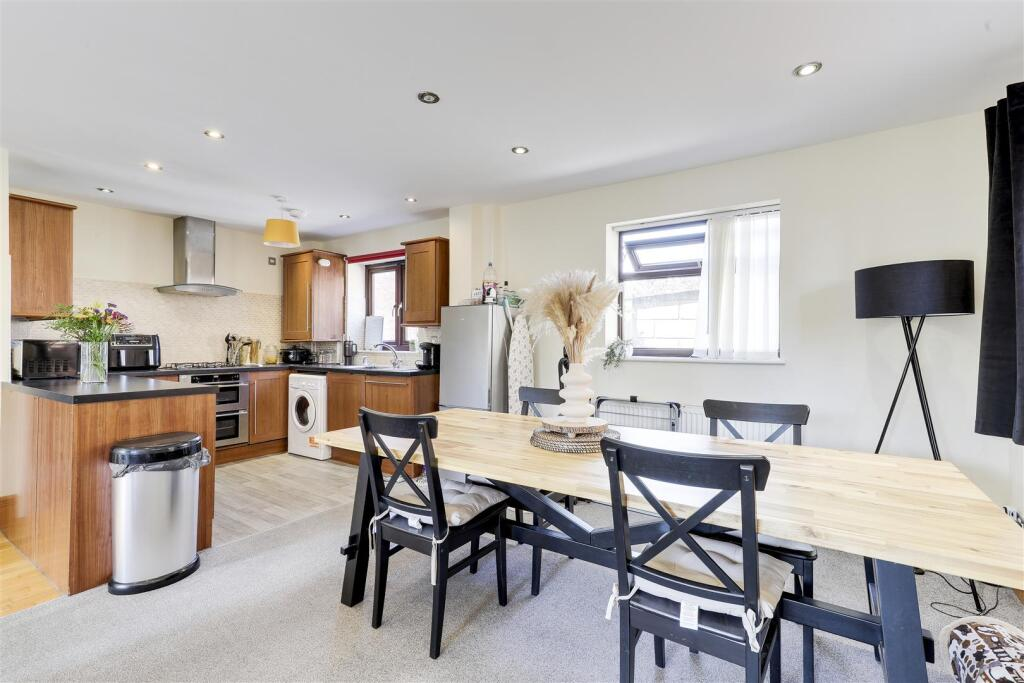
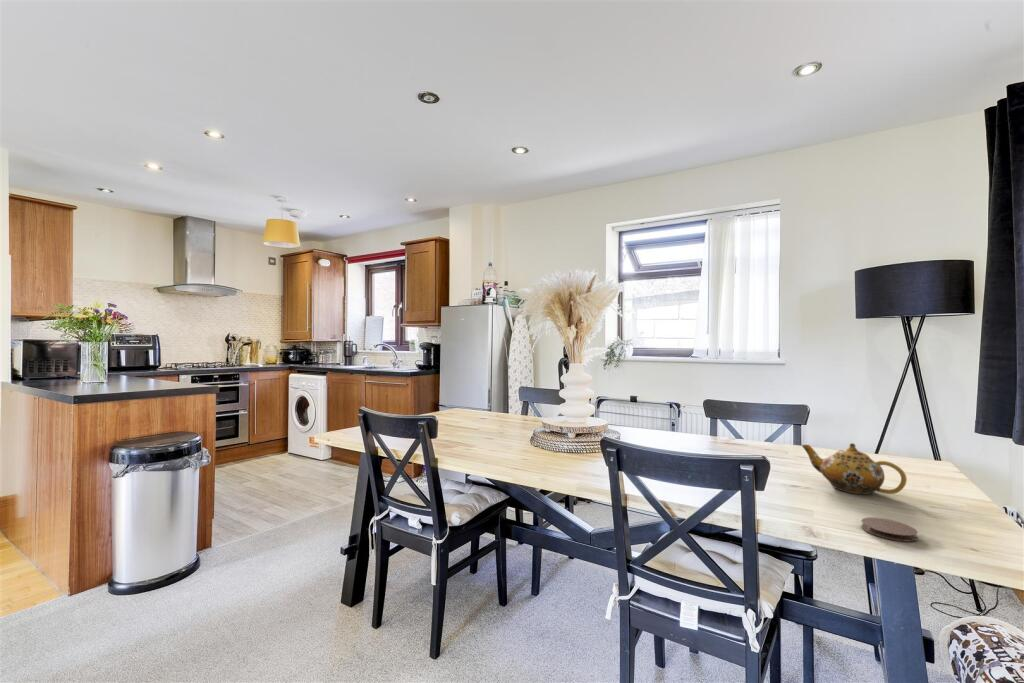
+ coaster [860,516,919,543]
+ teapot [801,442,908,495]
